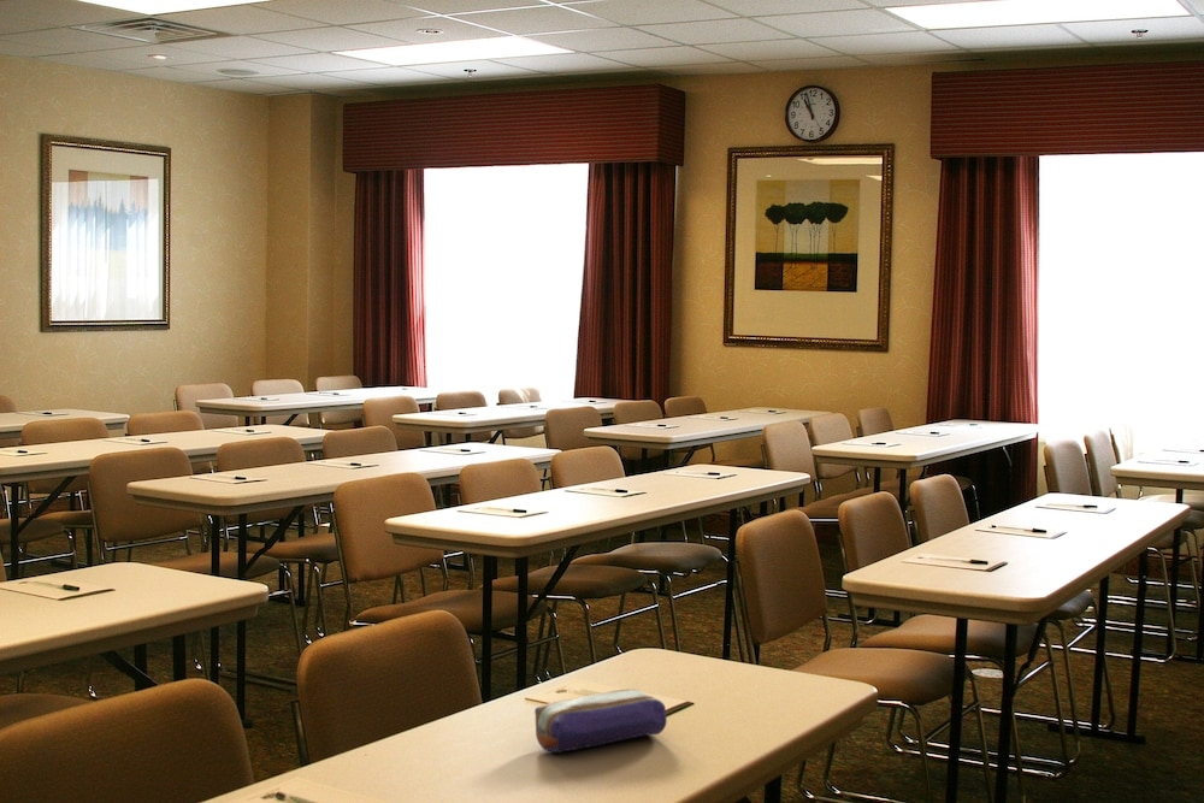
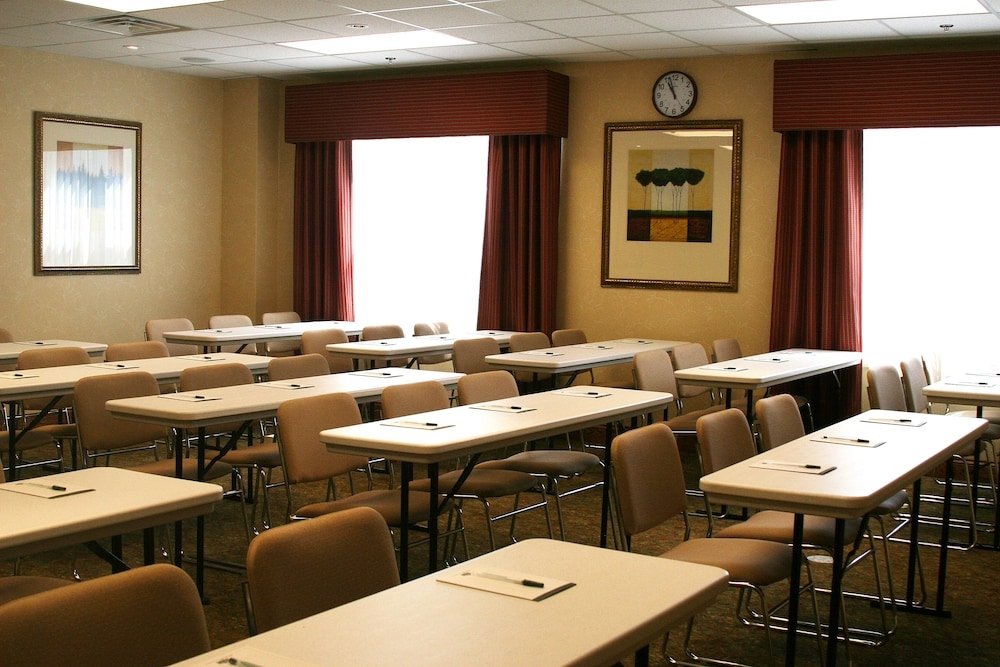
- pencil case [533,689,668,754]
